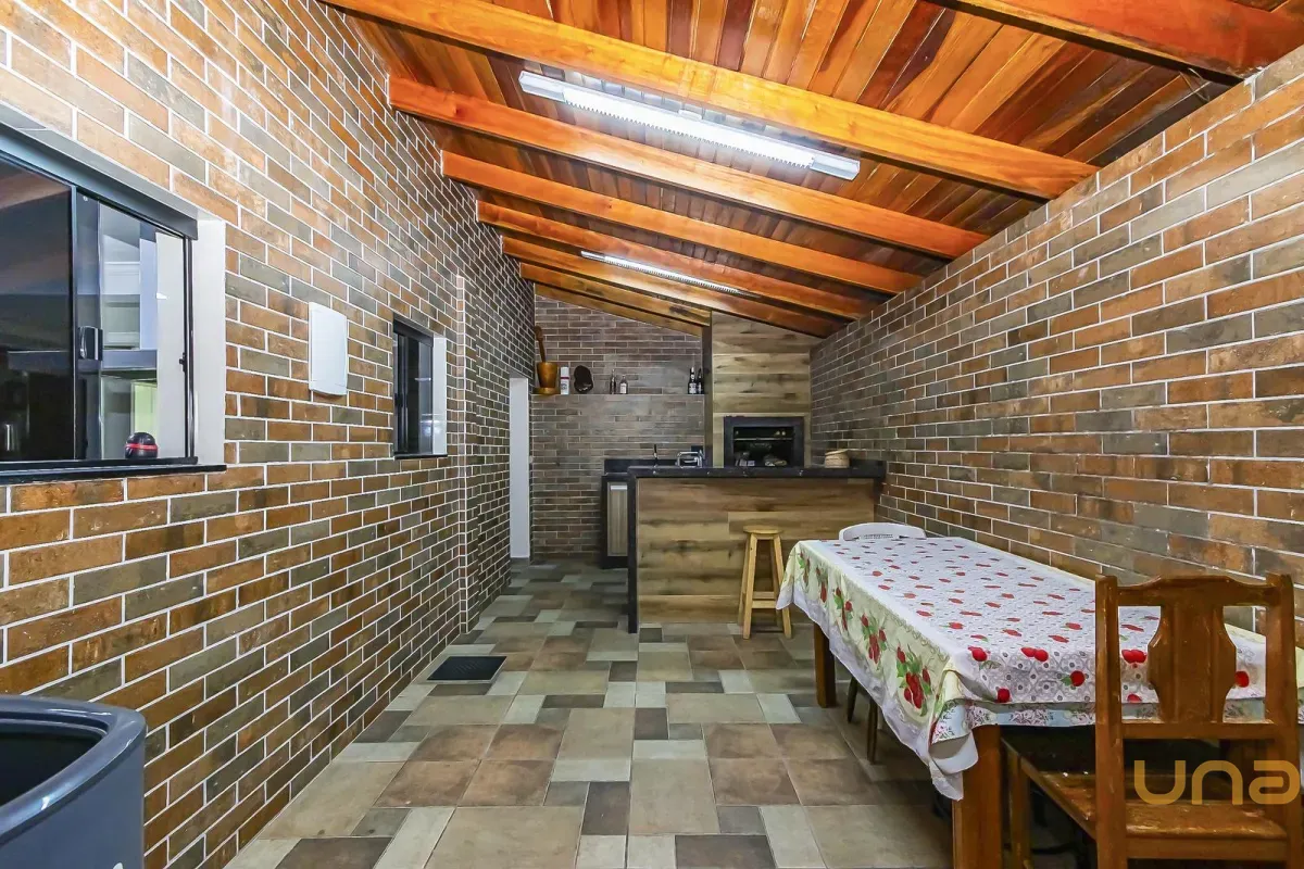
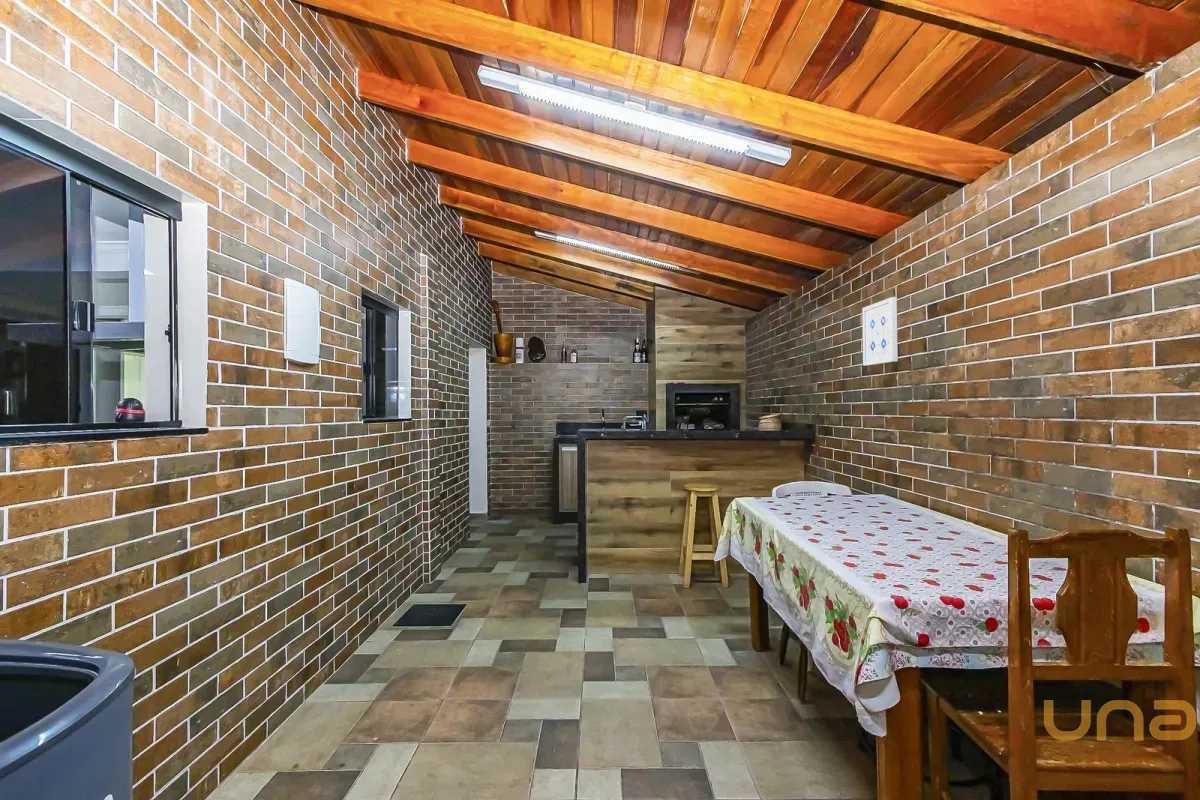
+ wall art [861,296,898,367]
